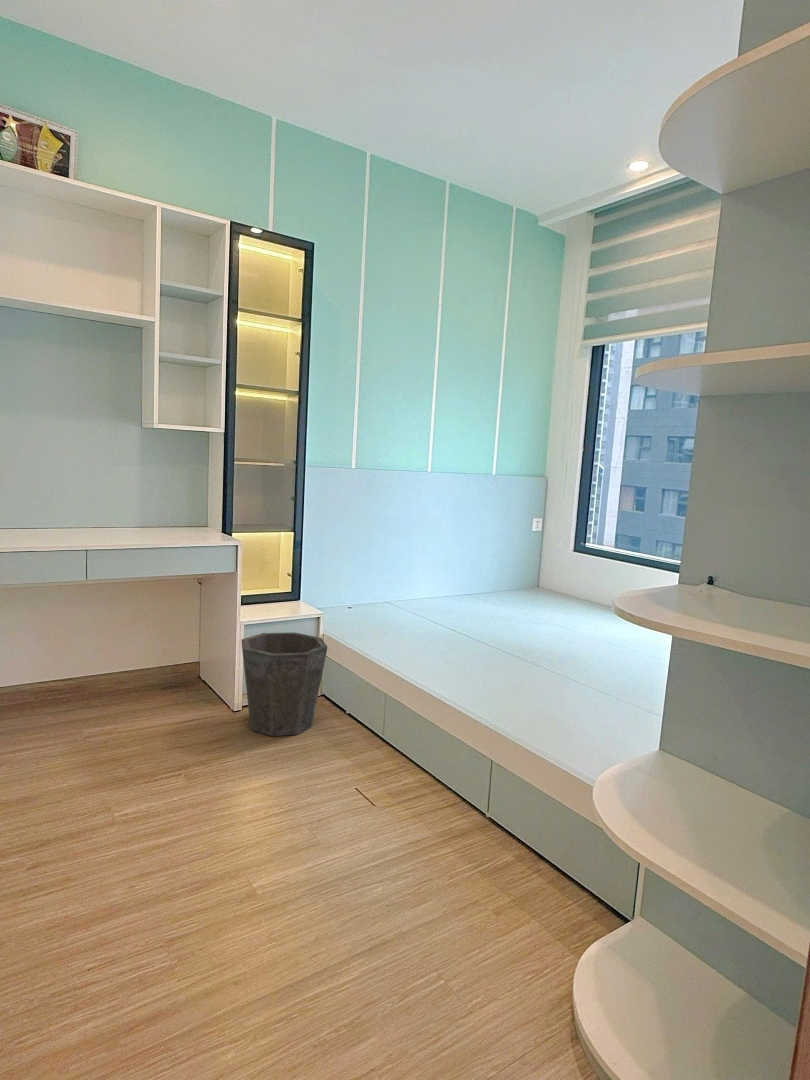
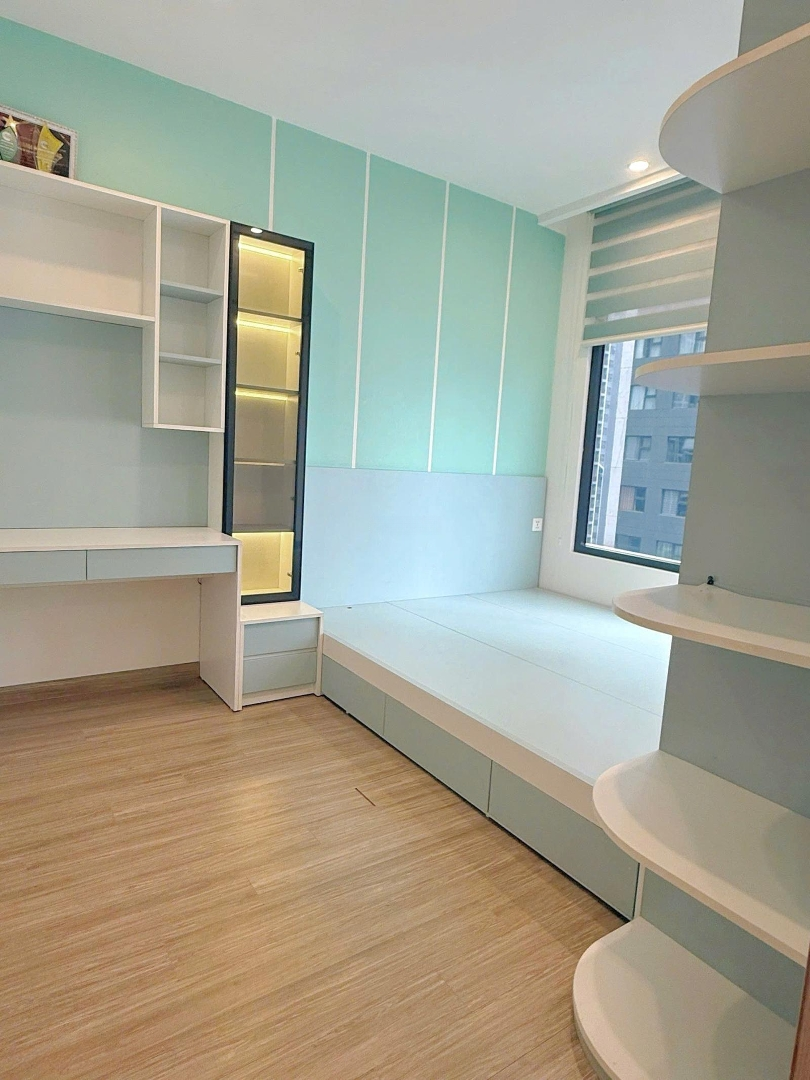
- waste bin [240,631,328,737]
